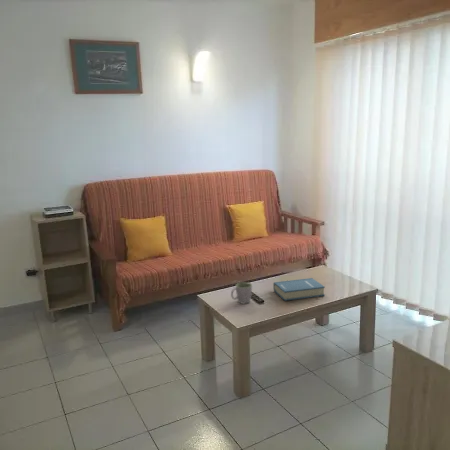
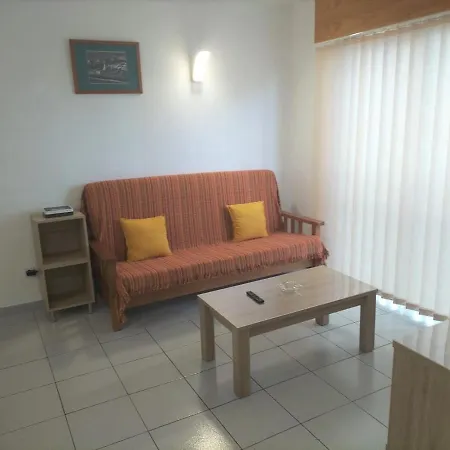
- hardback book [272,277,326,302]
- mug [230,281,253,305]
